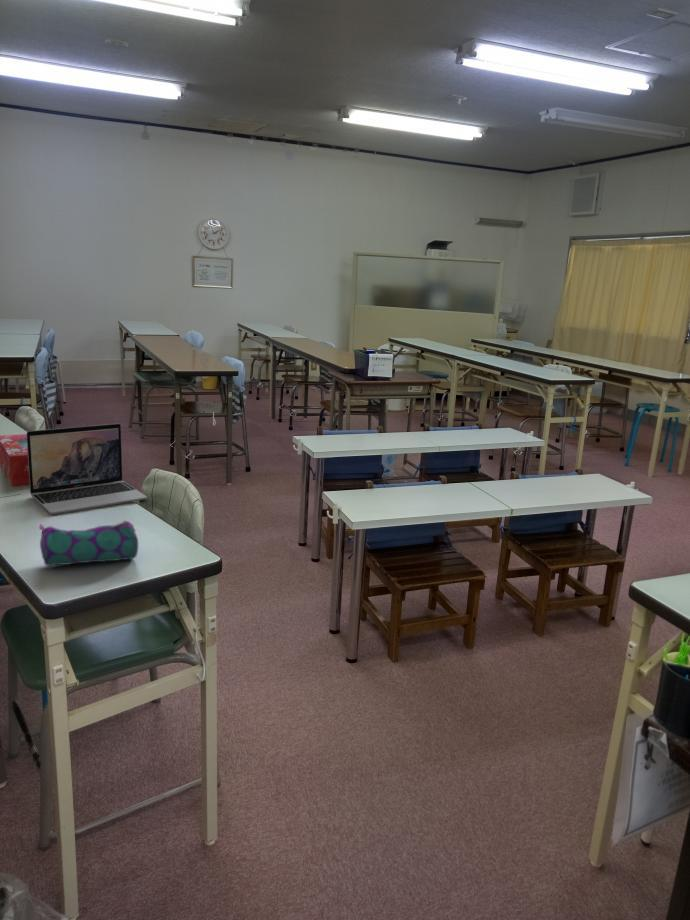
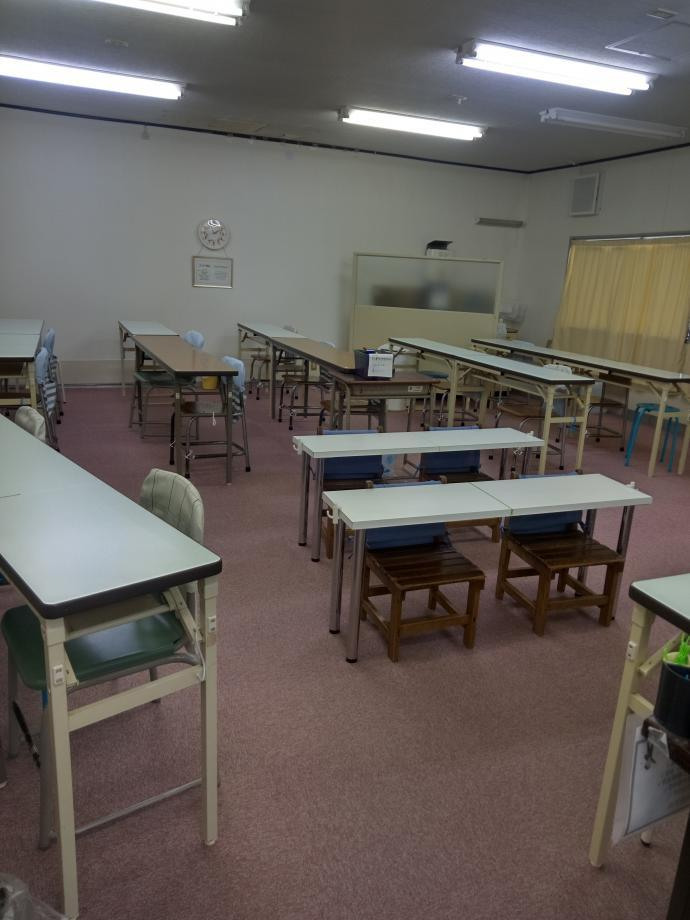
- tissue box [0,433,30,488]
- pencil case [38,520,139,567]
- laptop [26,423,148,515]
